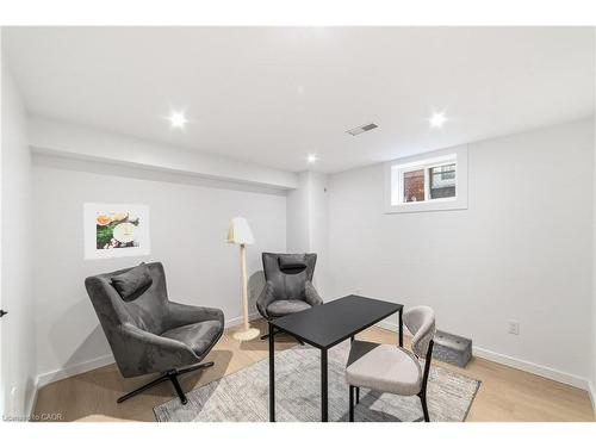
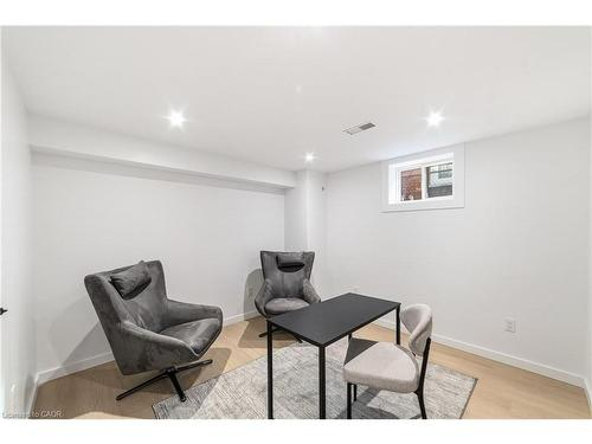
- floor lamp [226,216,261,342]
- speaker [432,329,473,368]
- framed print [82,203,150,261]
